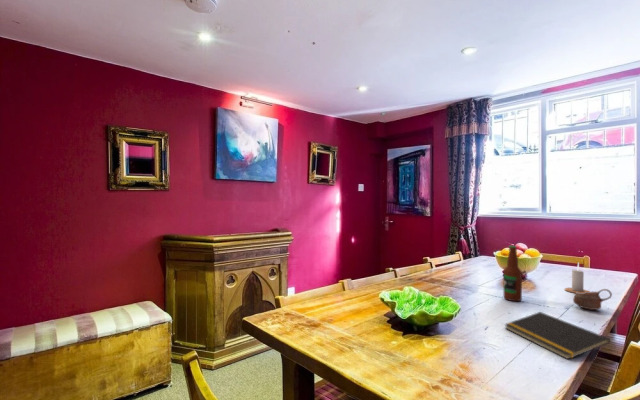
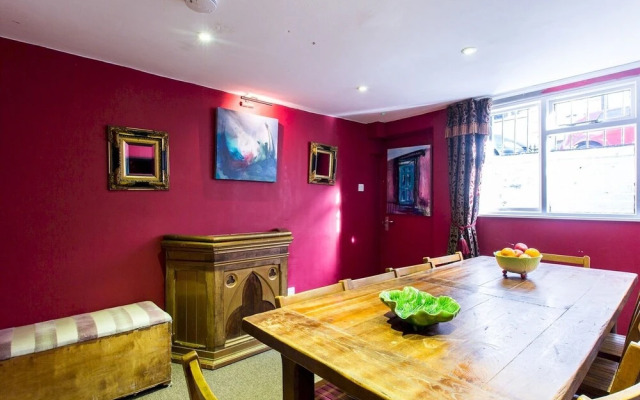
- notepad [503,311,611,360]
- bottle [503,245,523,302]
- candle [564,261,591,294]
- cup [572,288,613,311]
